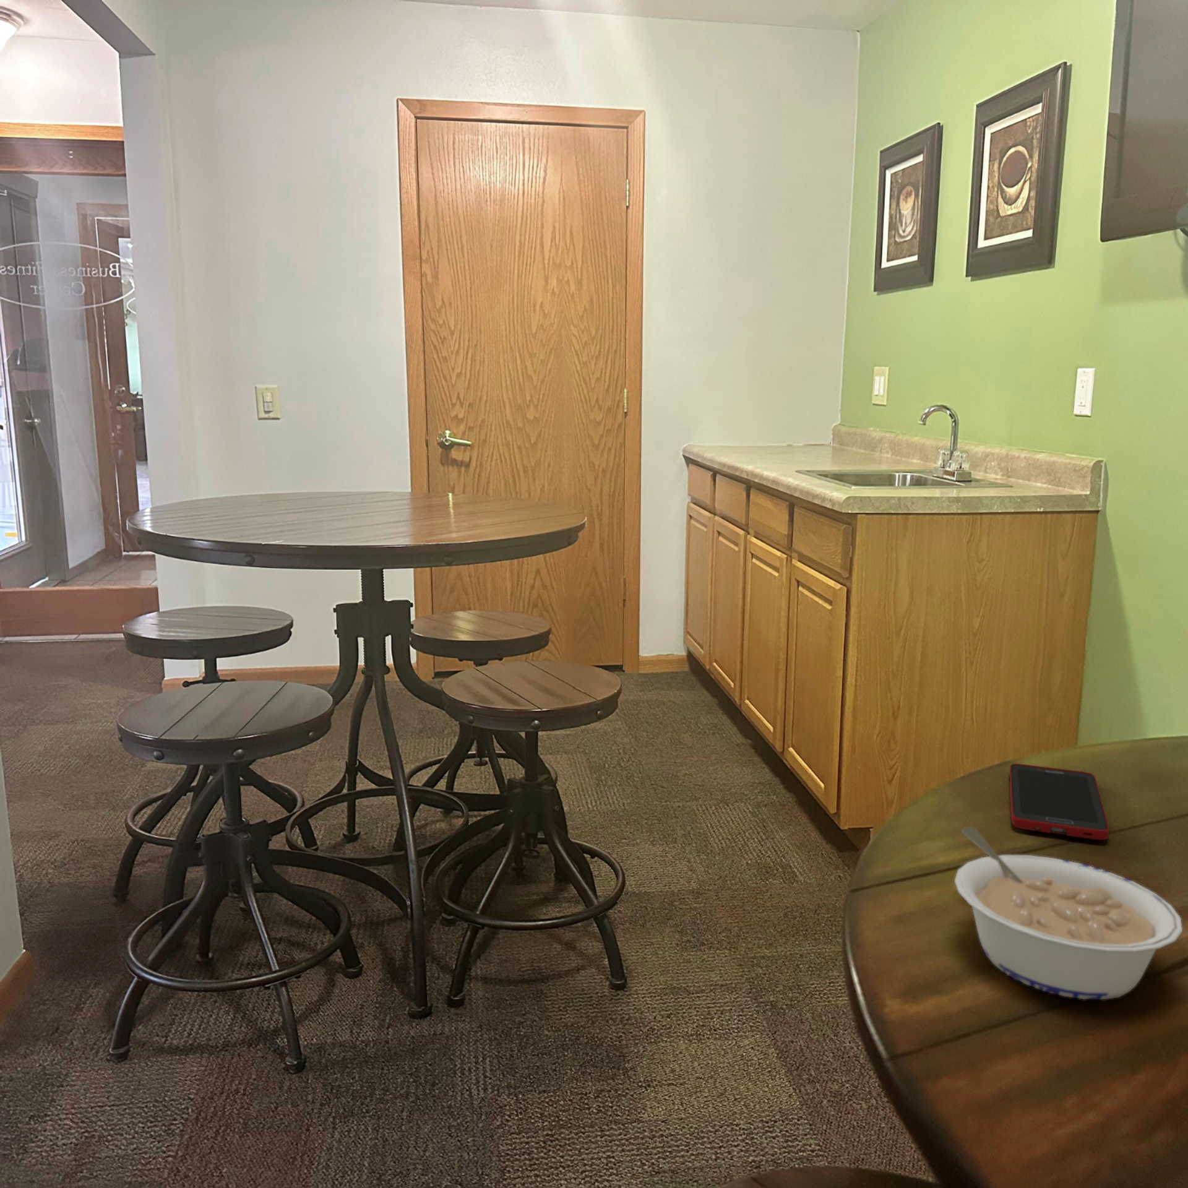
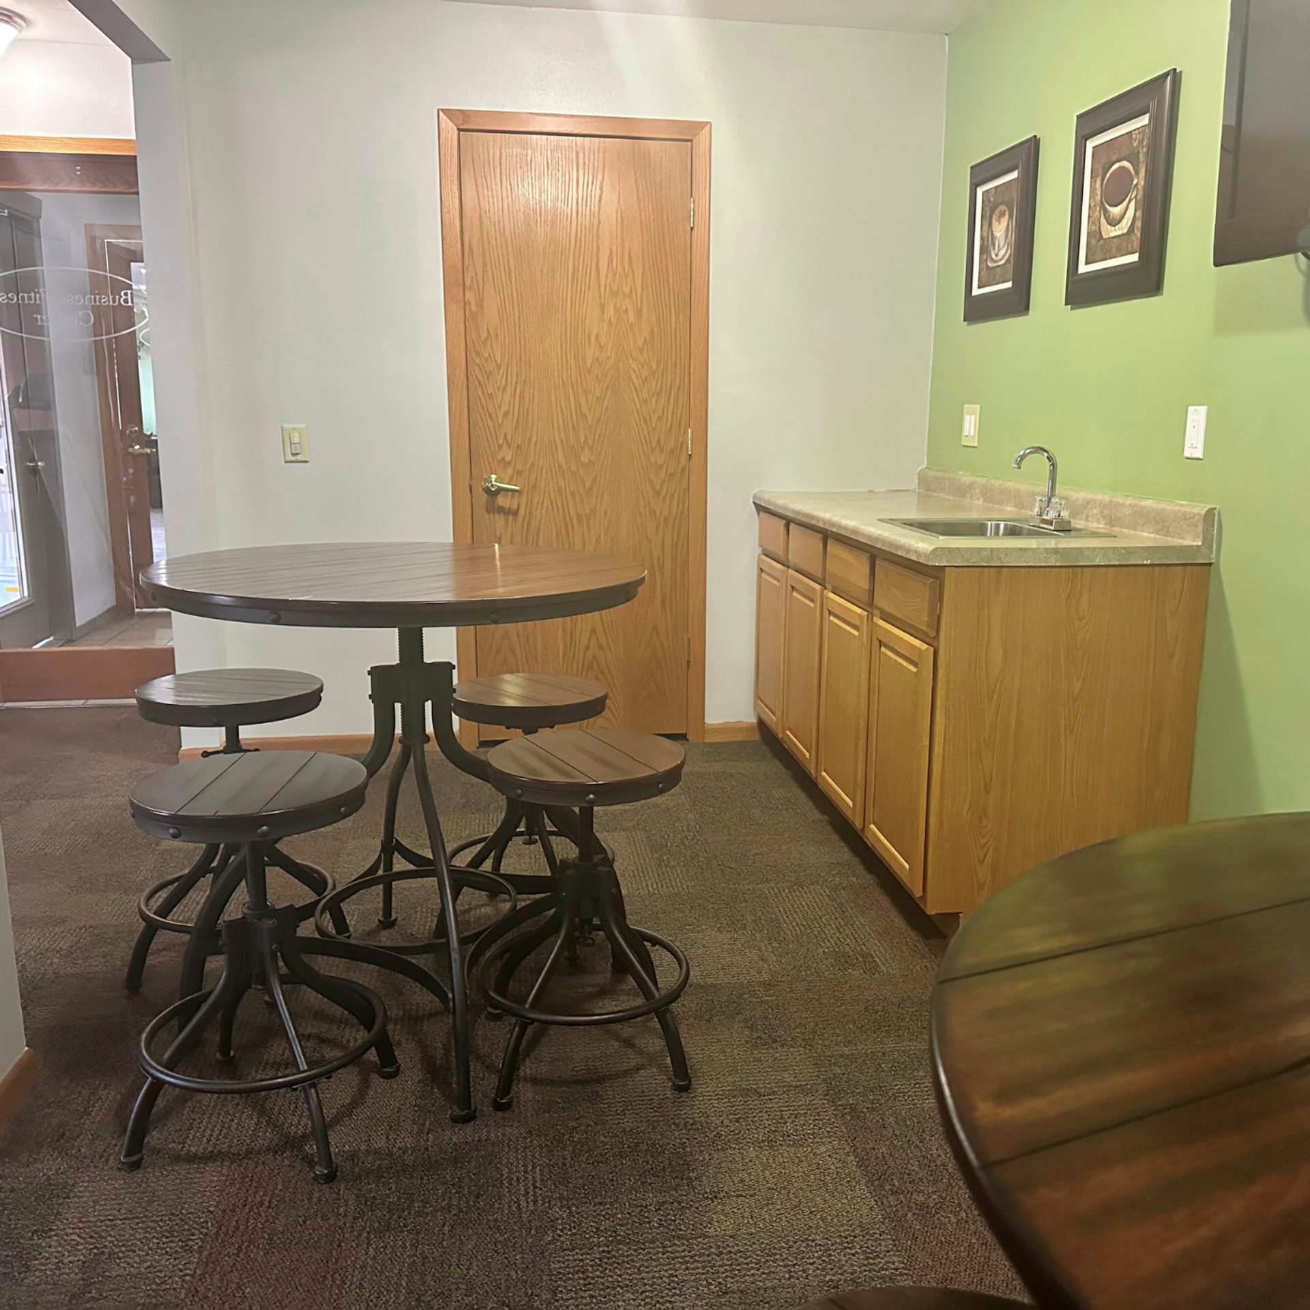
- cell phone [1008,763,1110,840]
- legume [953,826,1183,1000]
